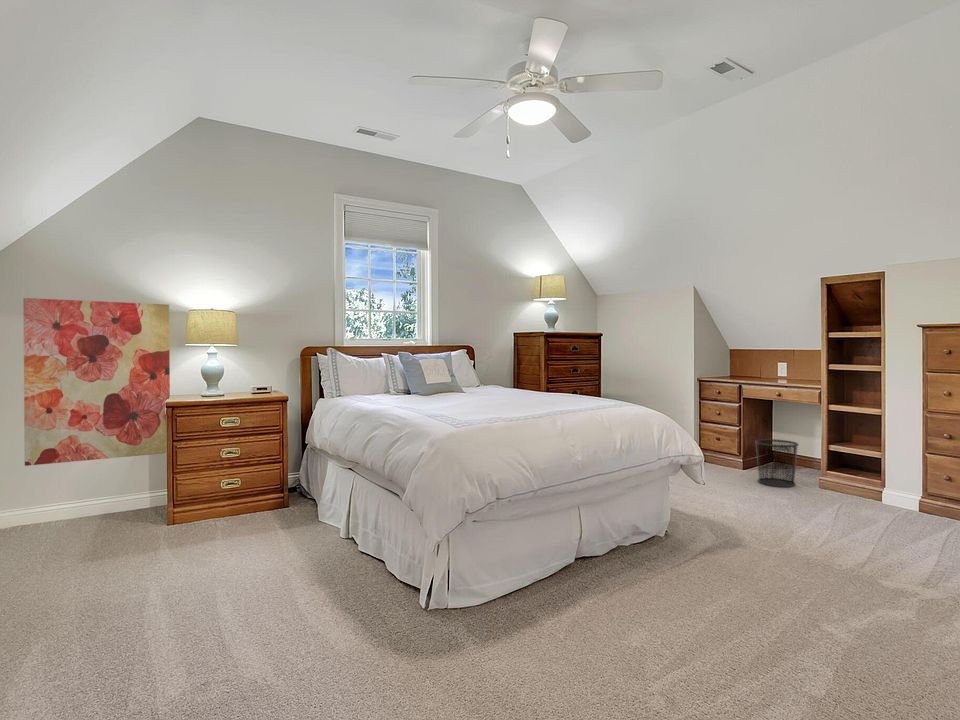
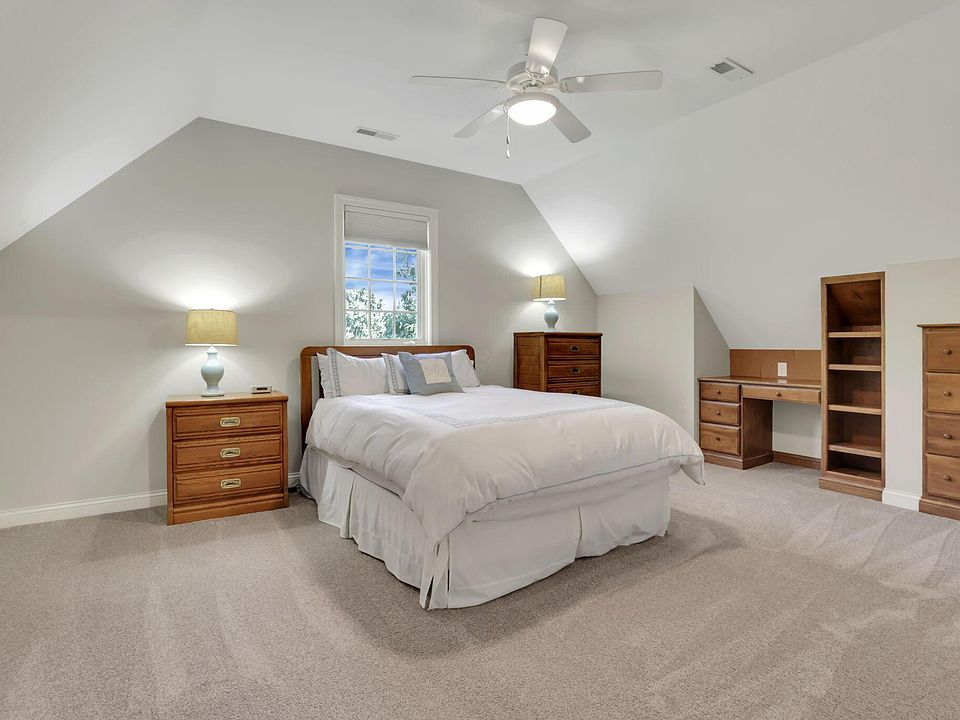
- wall art [22,297,171,467]
- waste bin [754,438,800,488]
